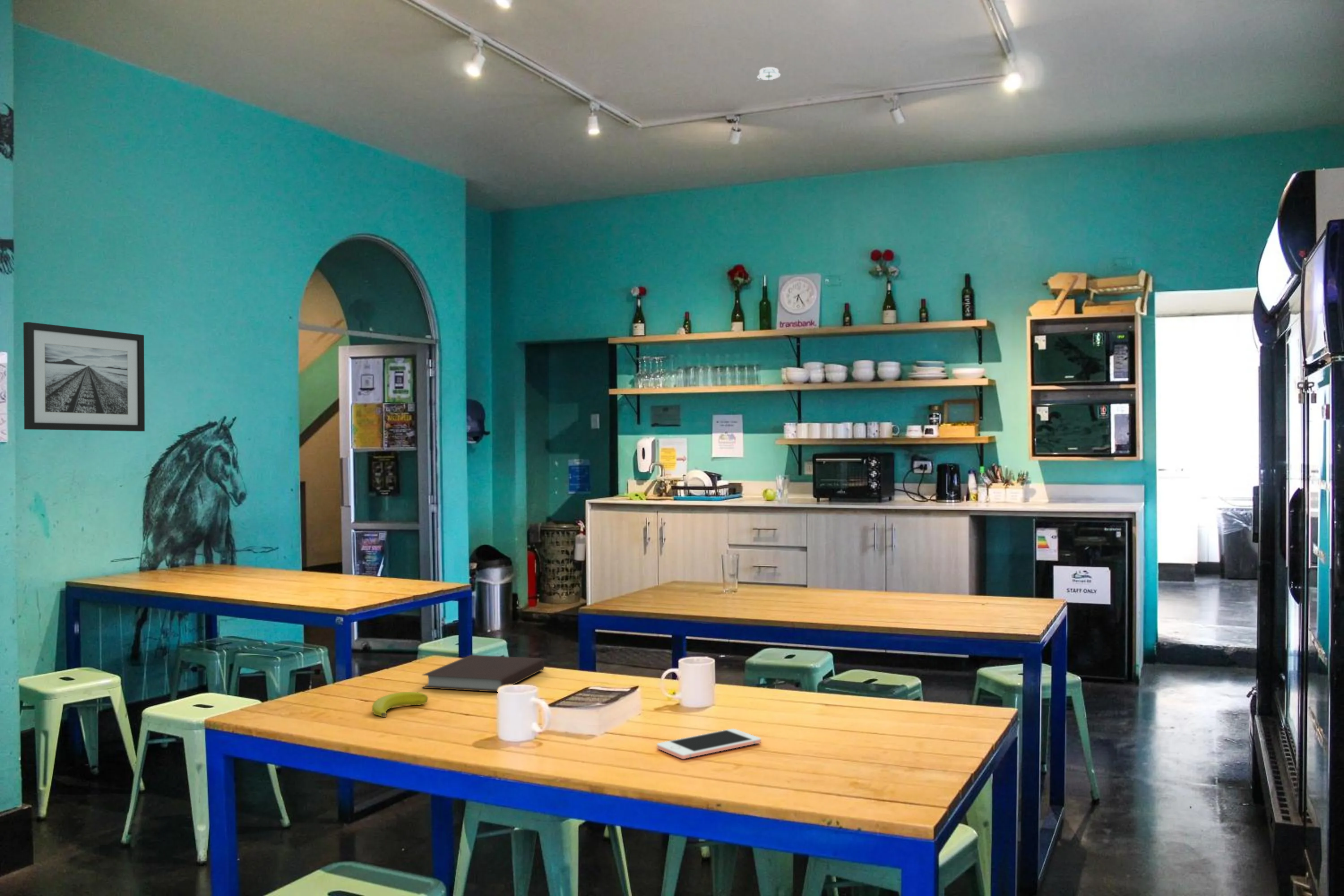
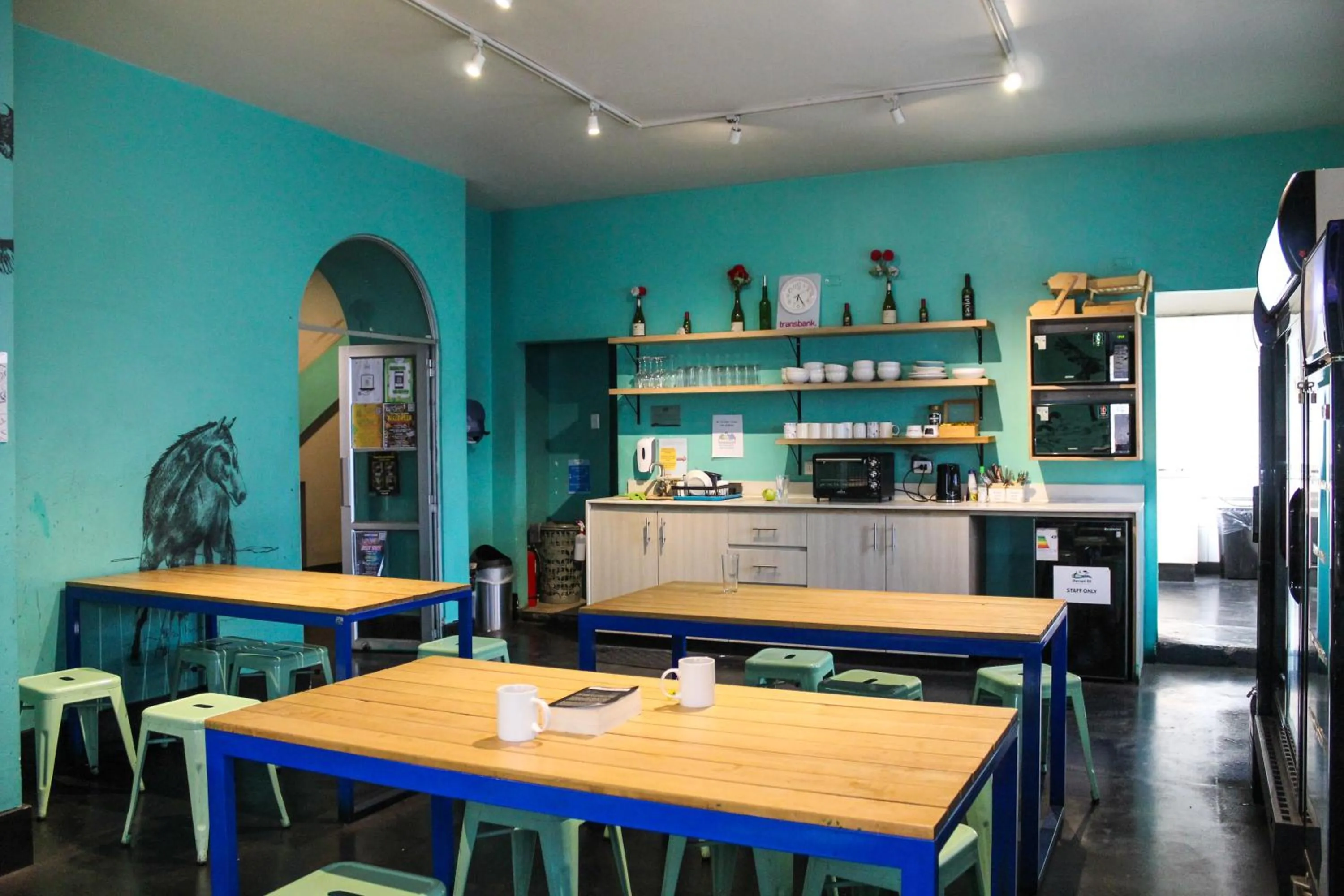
- banana [371,691,428,718]
- notebook [421,655,545,692]
- wall art [23,322,145,432]
- cell phone [656,728,761,759]
- smoke detector [756,67,781,82]
